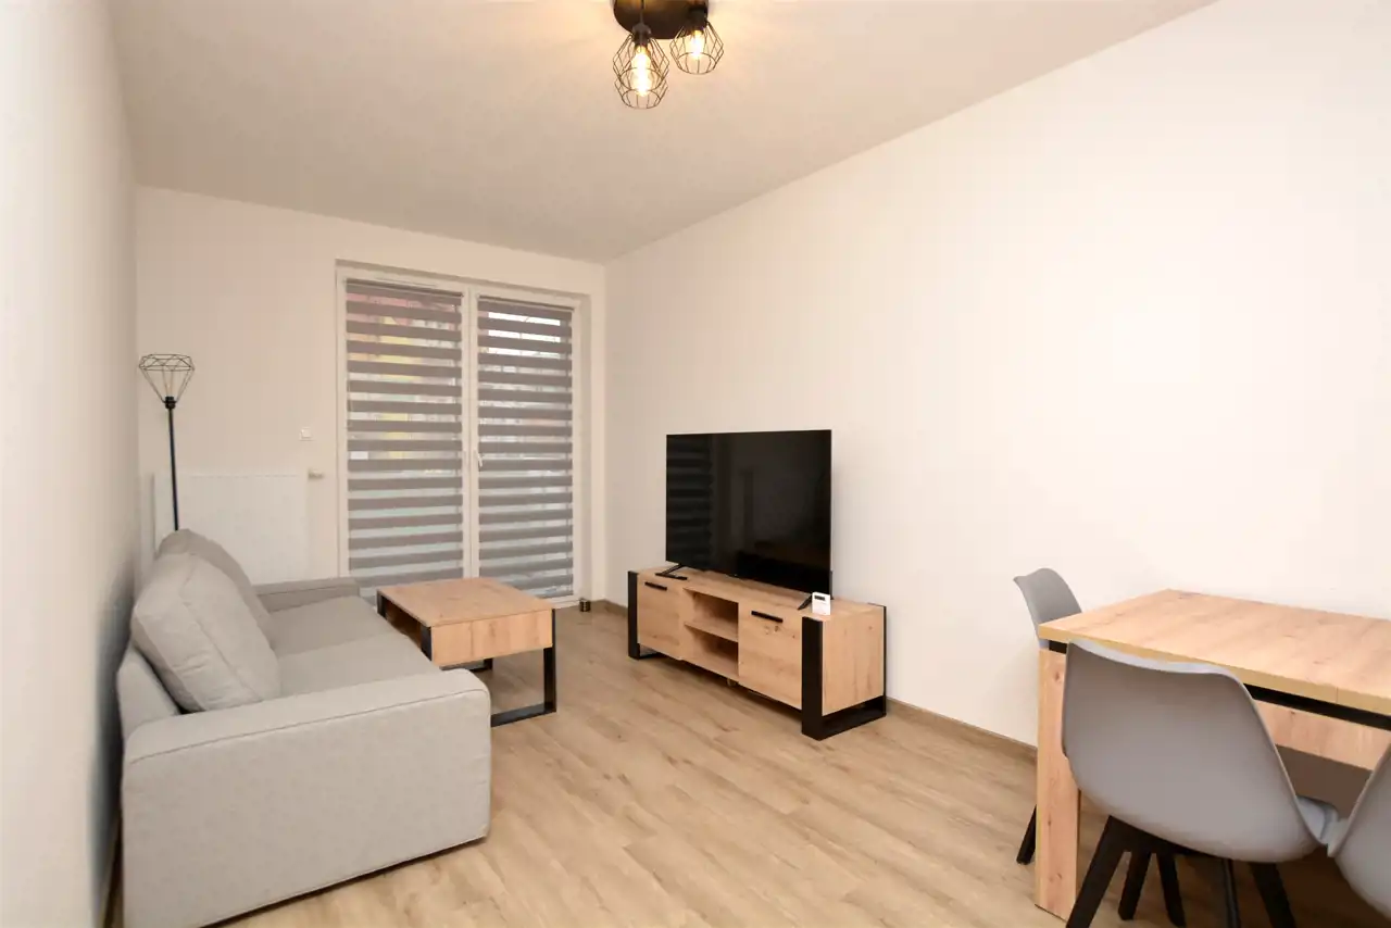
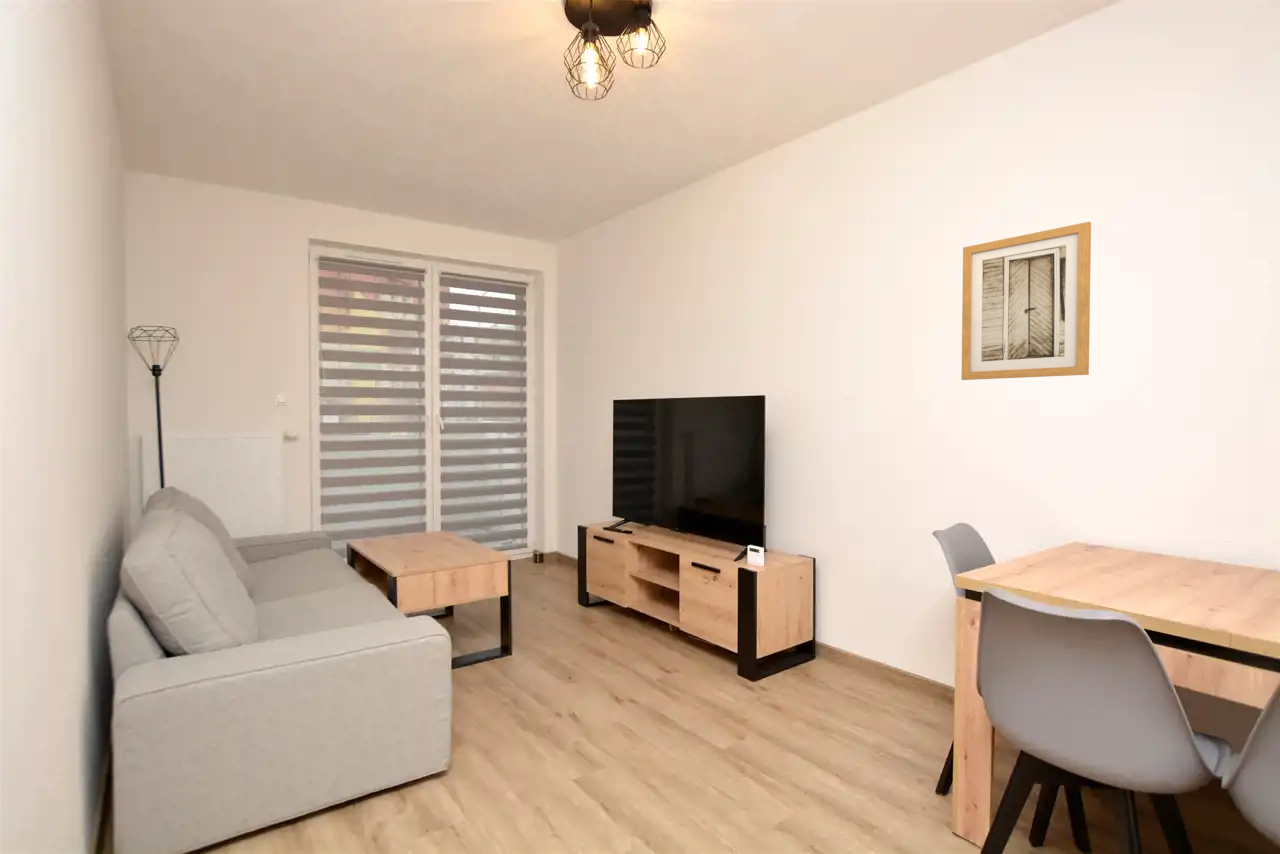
+ wall art [960,221,1092,381]
